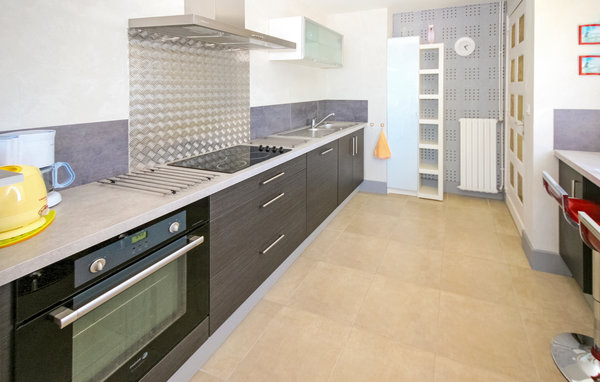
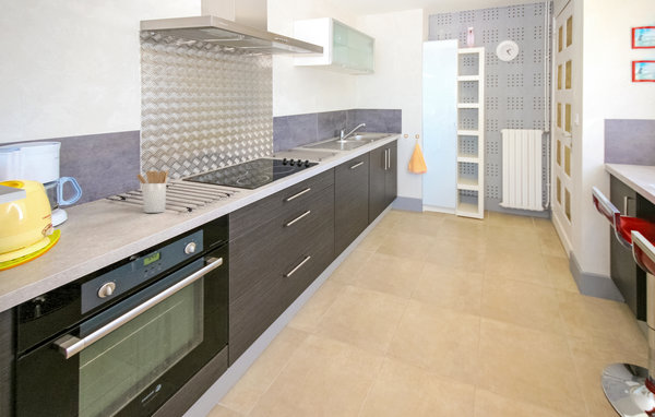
+ utensil holder [135,168,169,214]
